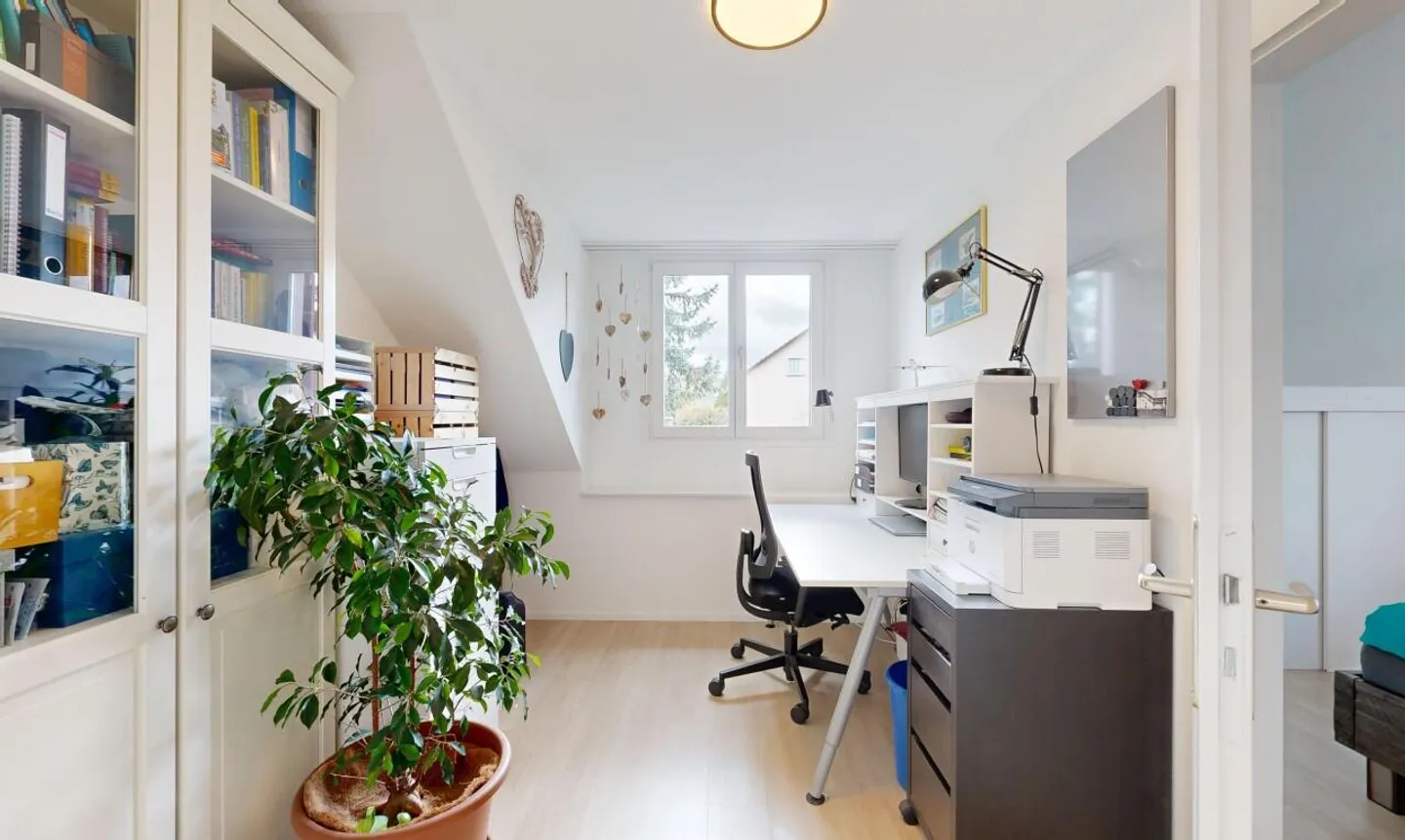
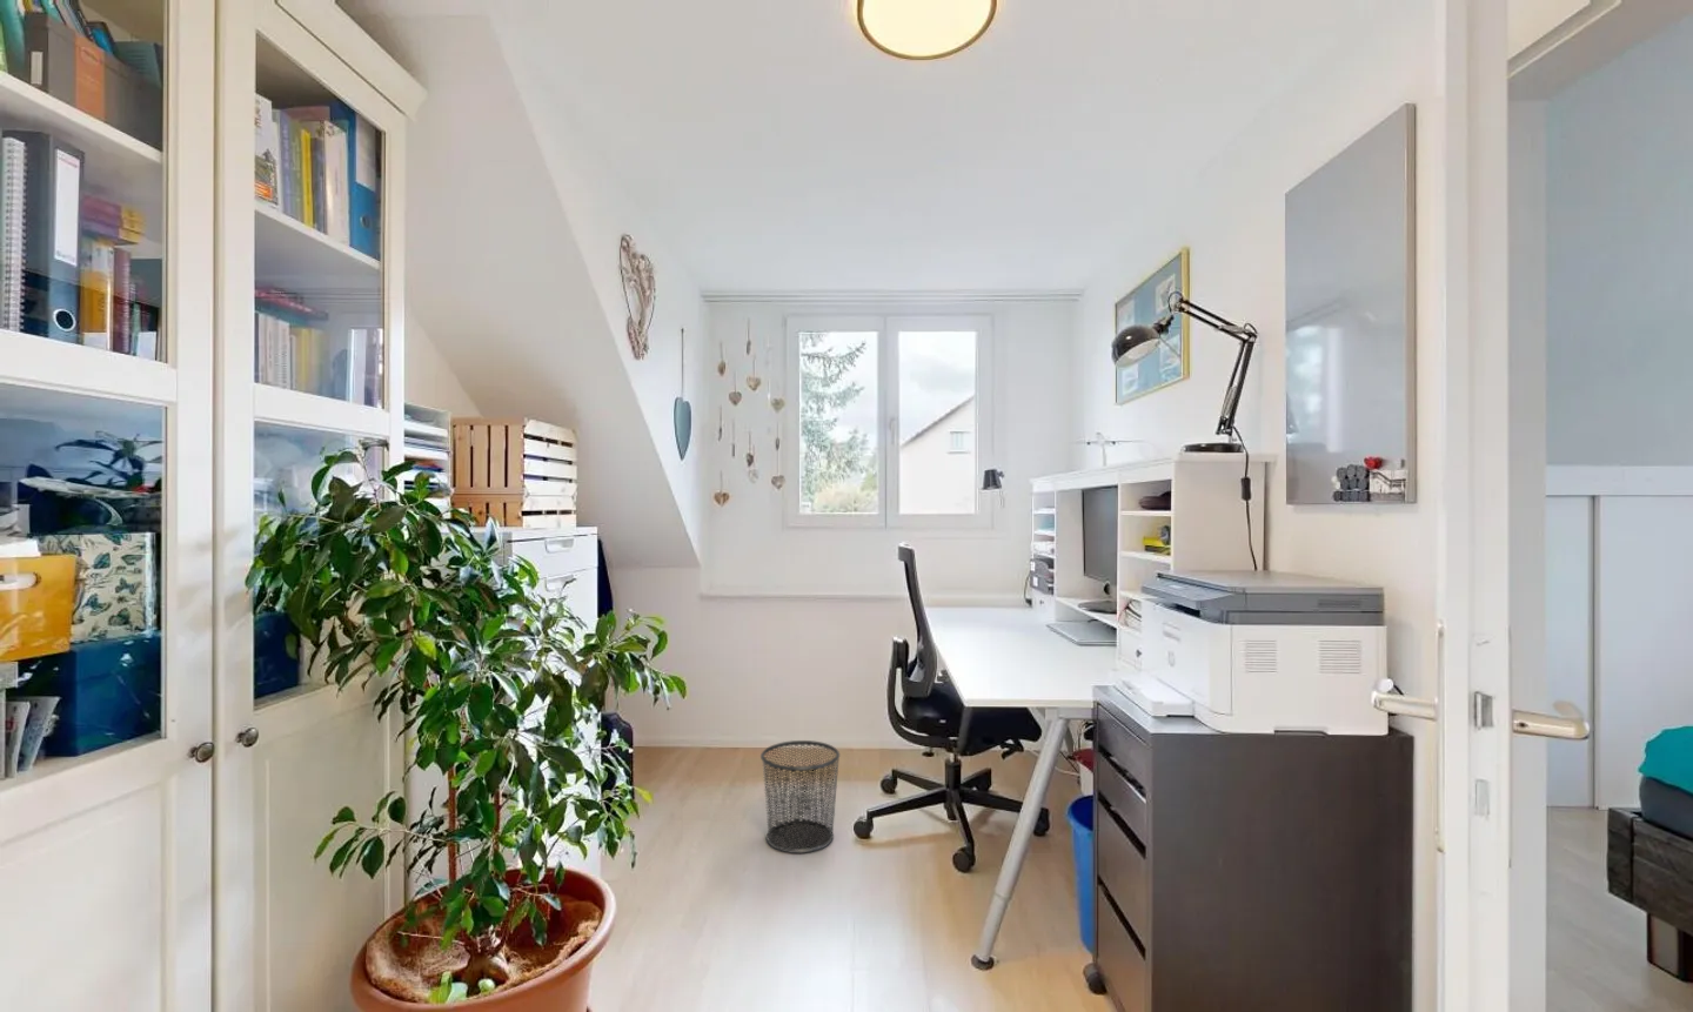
+ waste bin [759,740,841,854]
